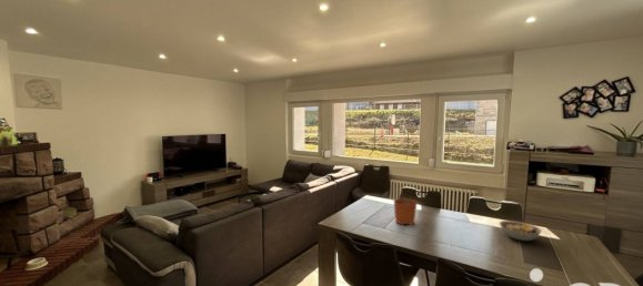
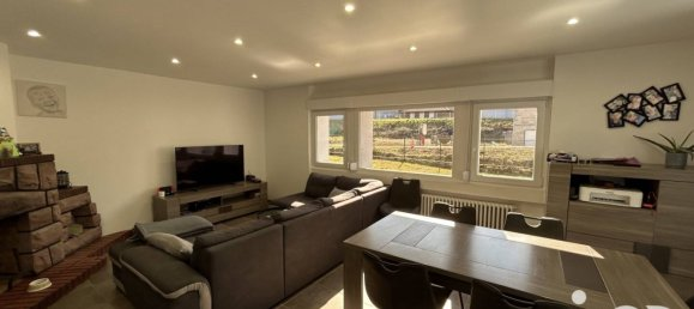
- plant pot [393,190,419,226]
- bowl [499,219,543,242]
